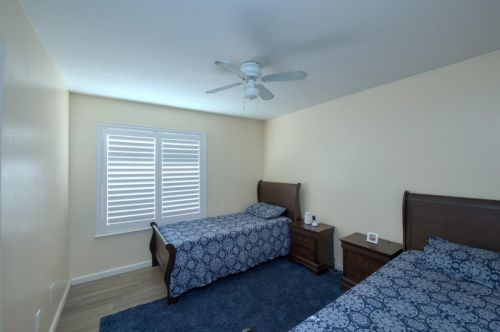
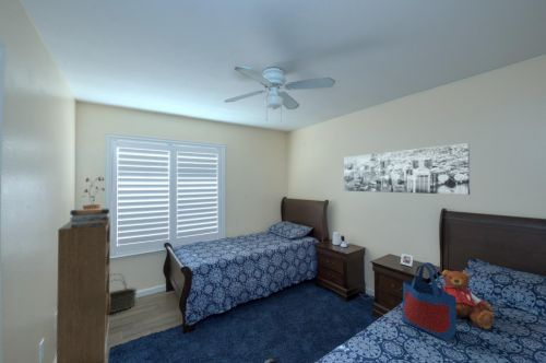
+ basket [109,272,138,315]
+ teddy bear [440,269,495,330]
+ wall art [343,142,471,196]
+ book stack [69,208,110,229]
+ bookshelf [56,215,111,363]
+ tote bag [401,261,458,342]
+ potted plant [82,176,106,210]
